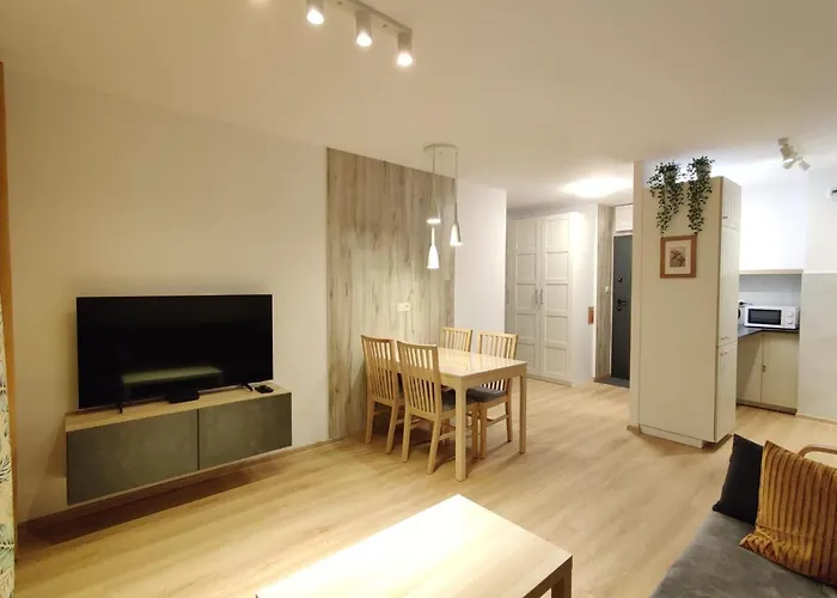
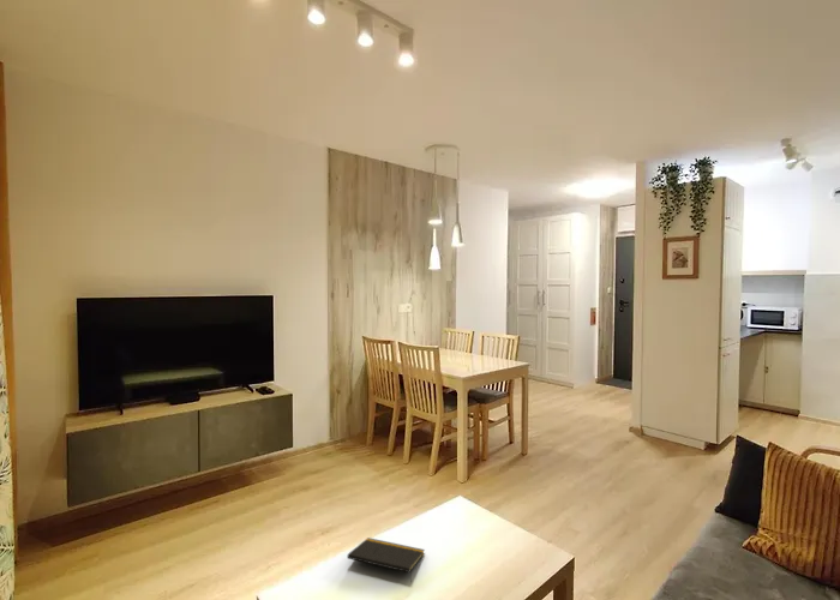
+ notepad [346,536,426,582]
